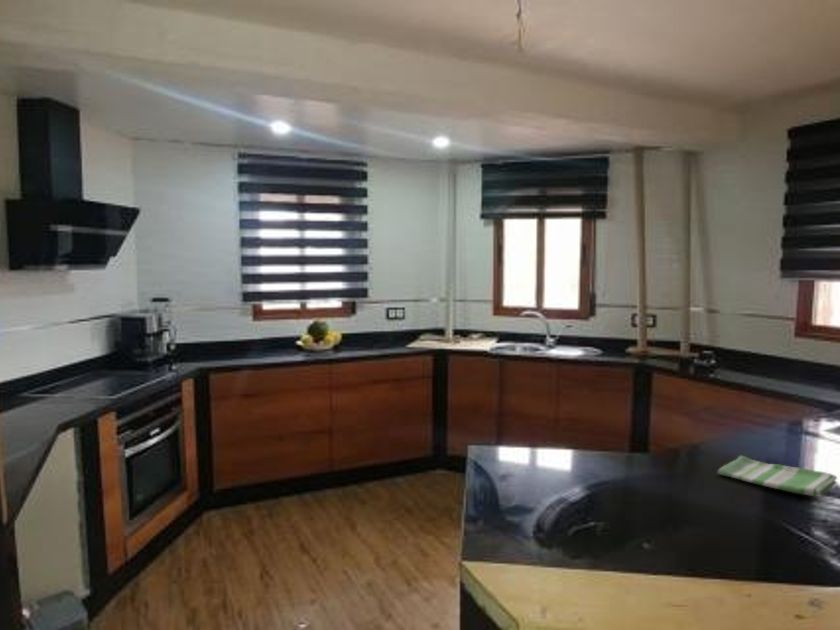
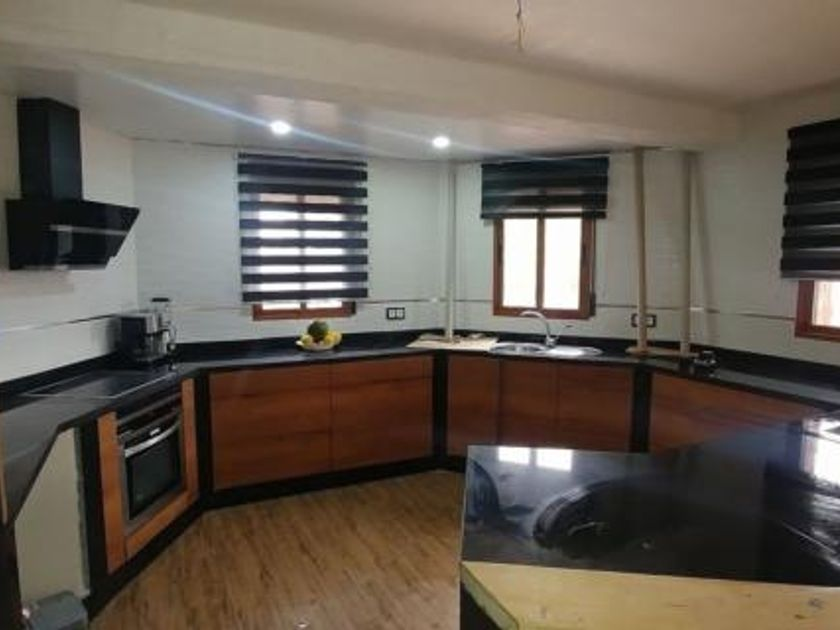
- dish towel [716,454,838,498]
